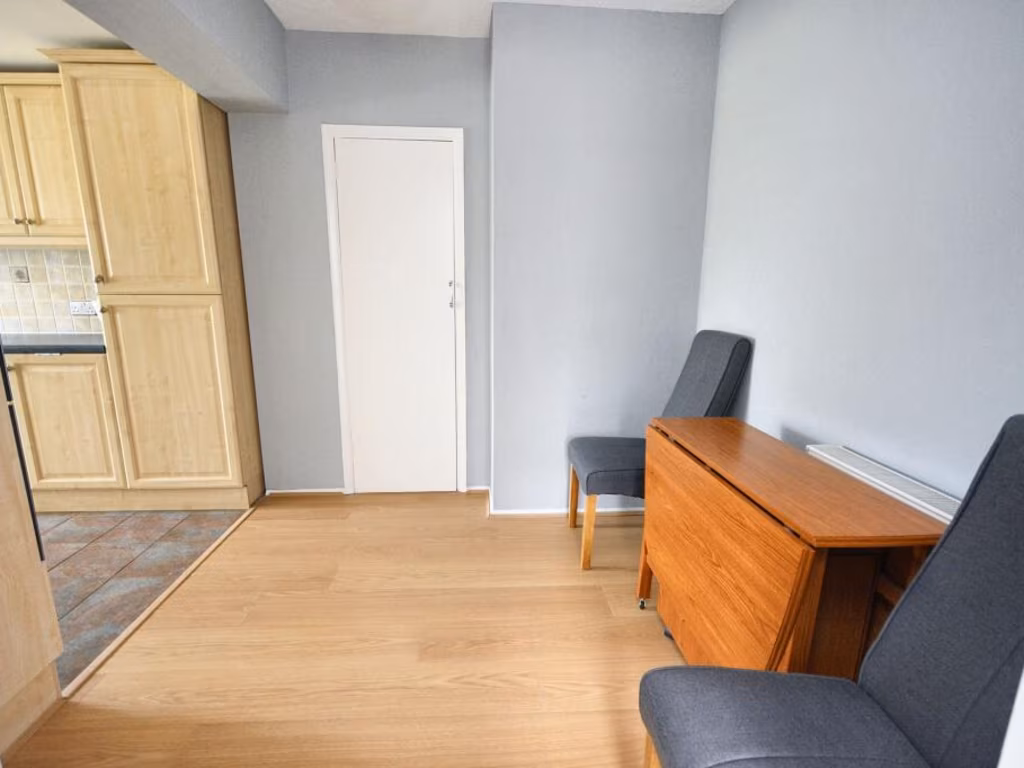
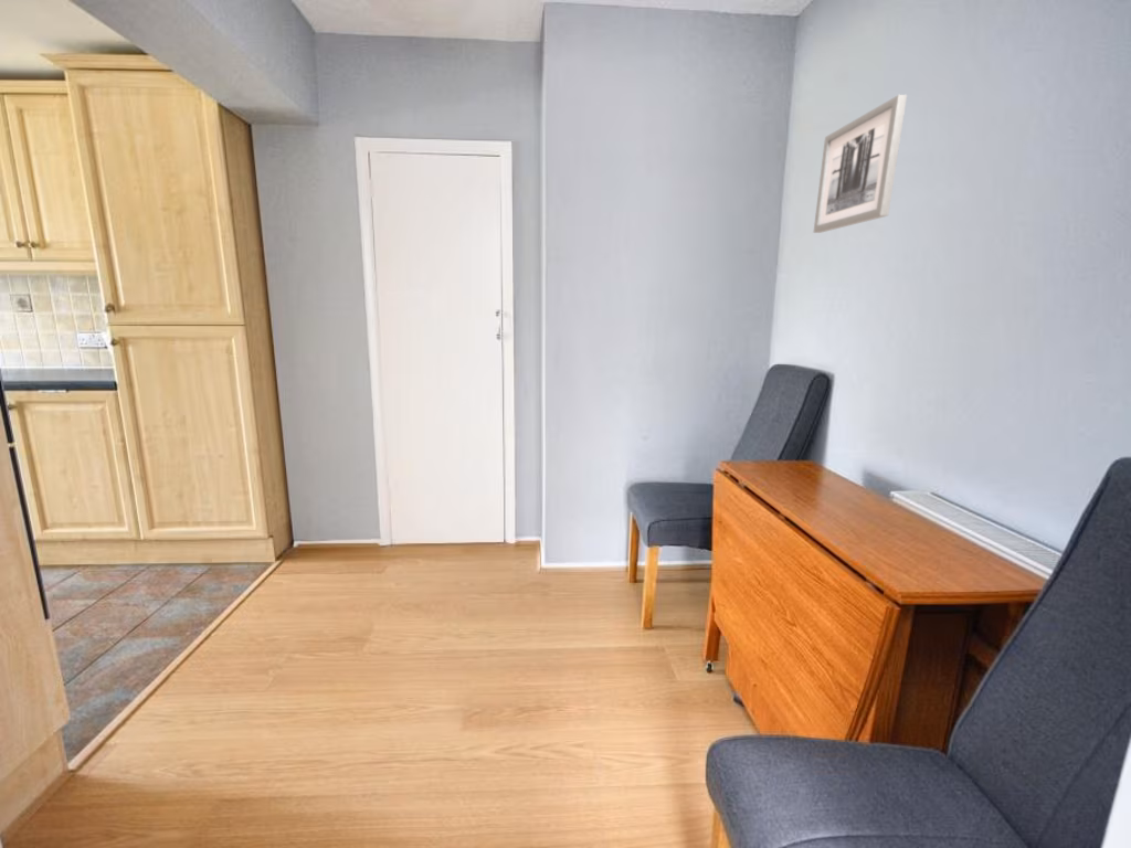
+ wall art [812,94,908,234]
